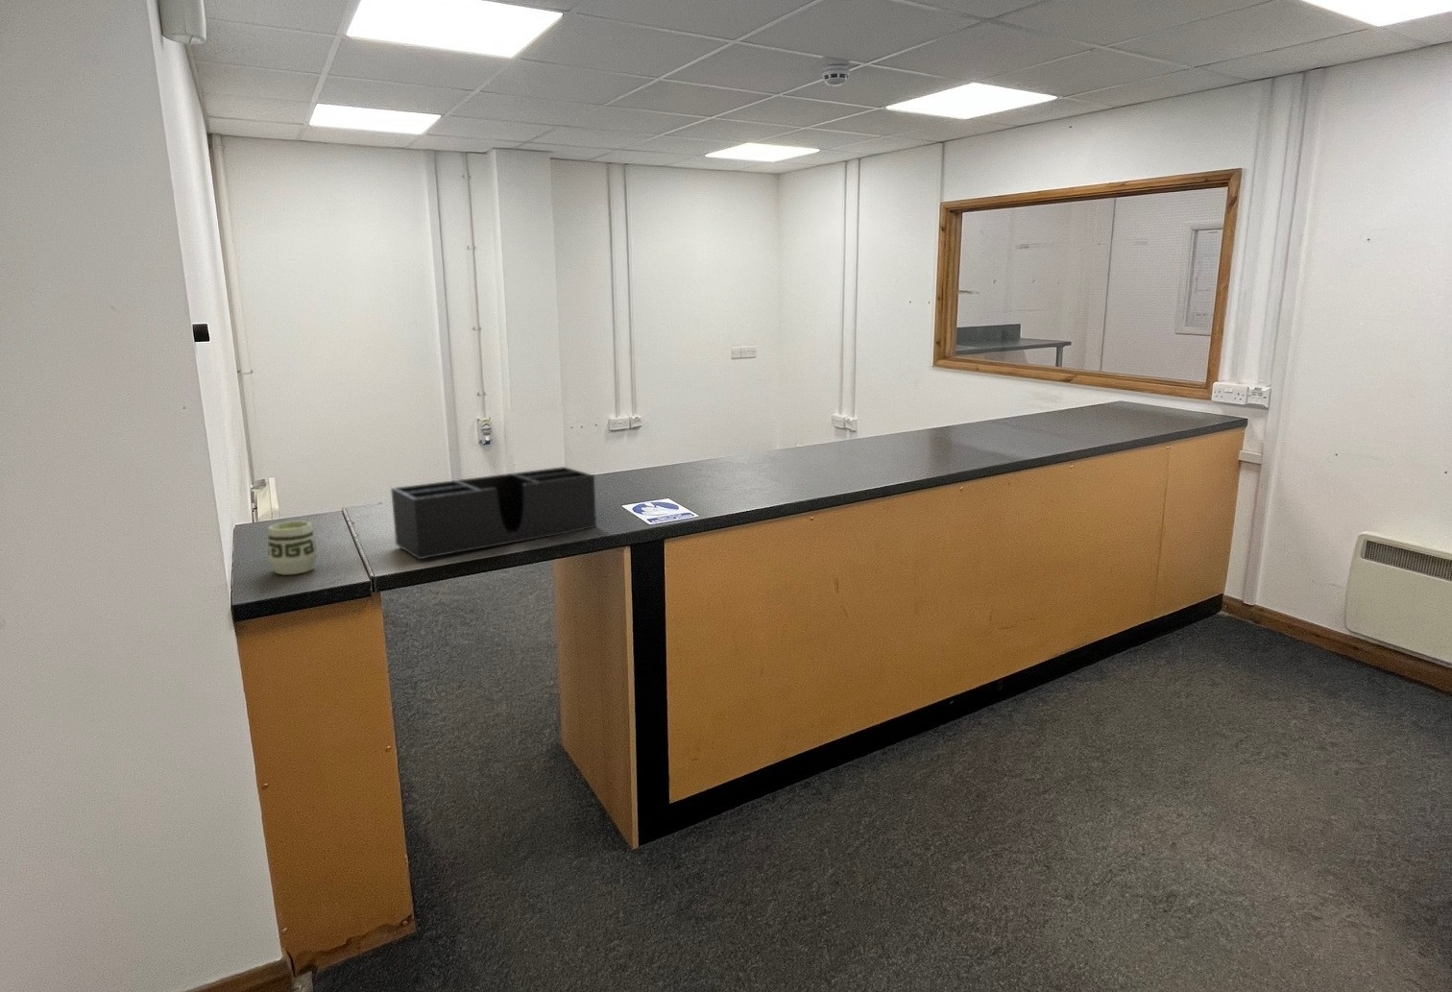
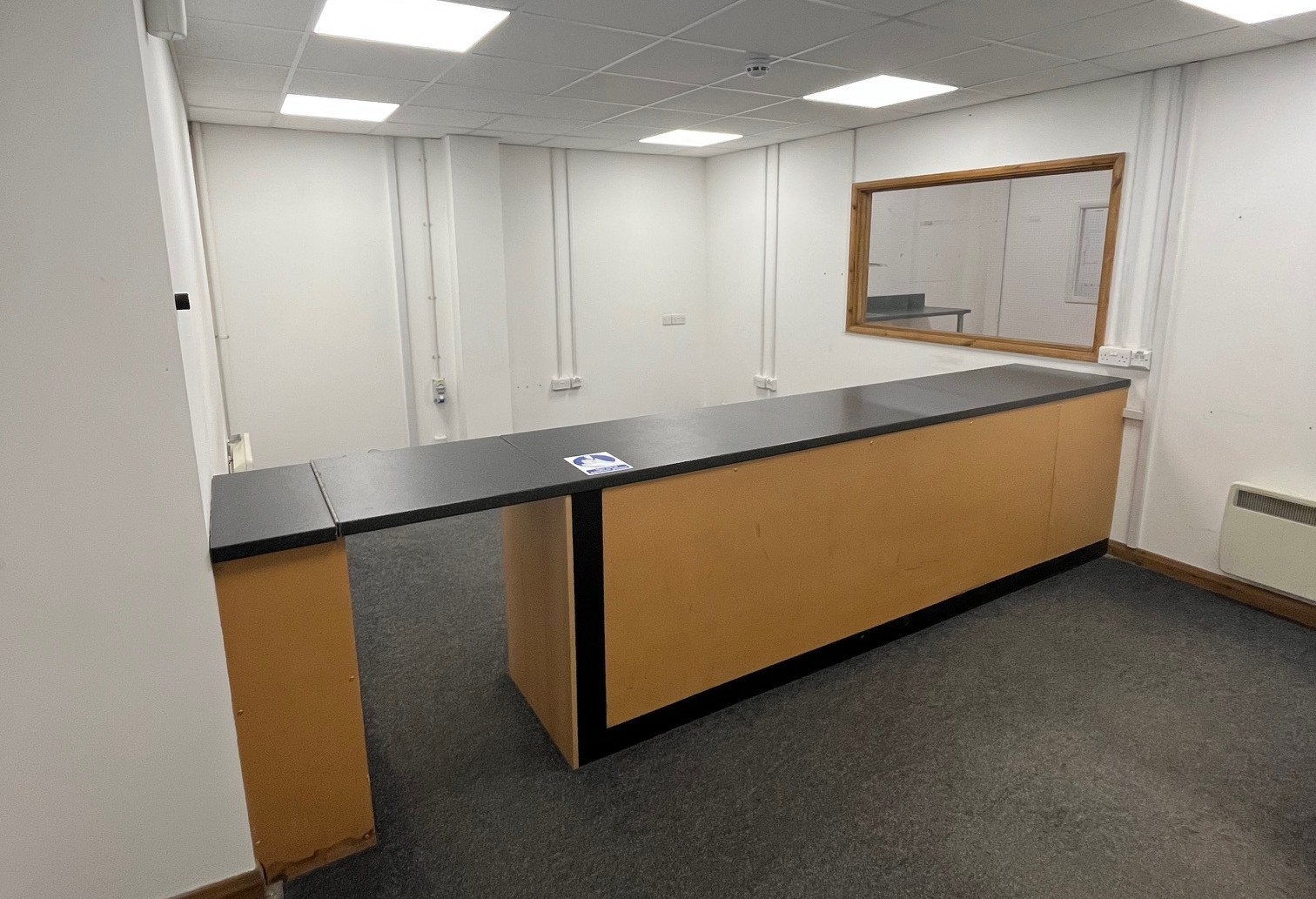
- cup [267,520,319,575]
- desk organizer [389,466,597,559]
